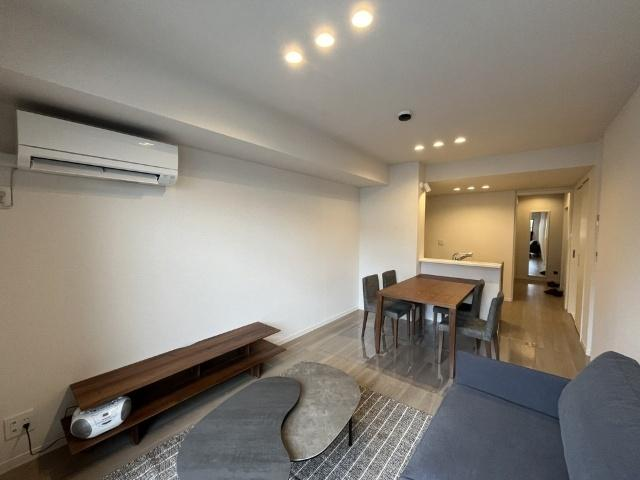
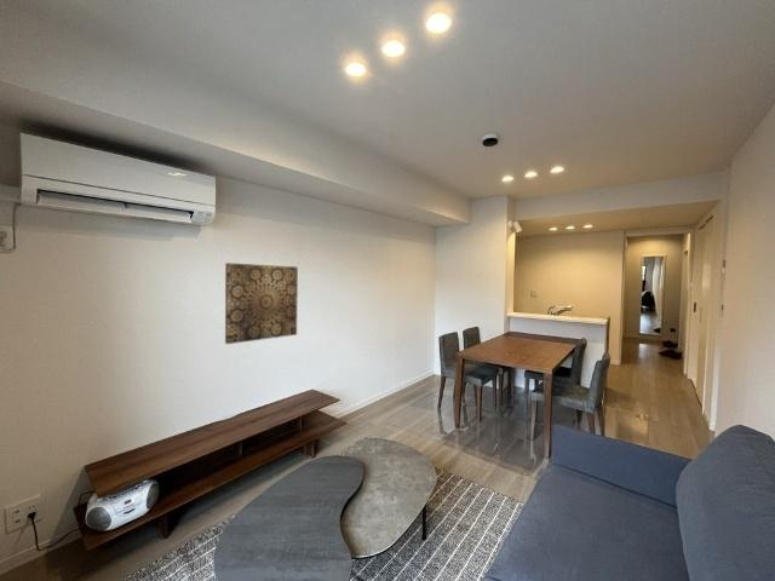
+ wall art [224,261,299,345]
